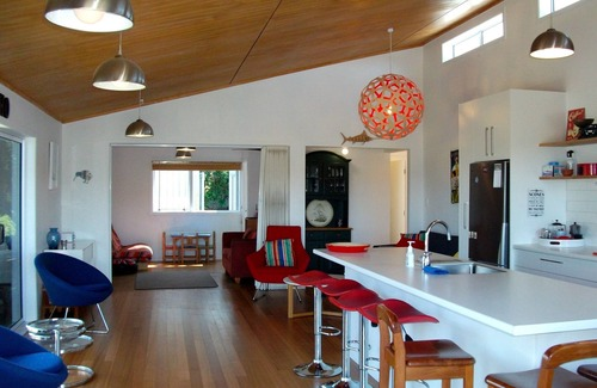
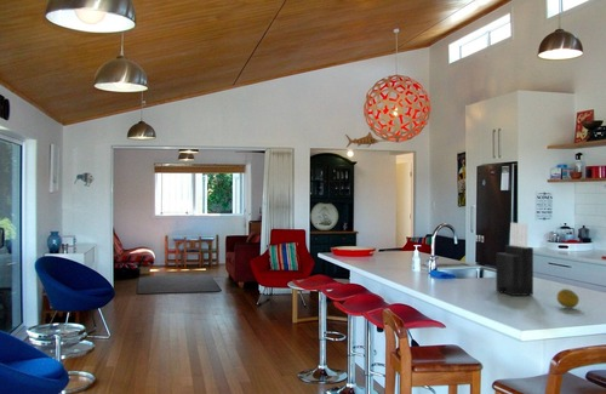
+ fruit [556,287,581,309]
+ knife block [494,222,534,297]
